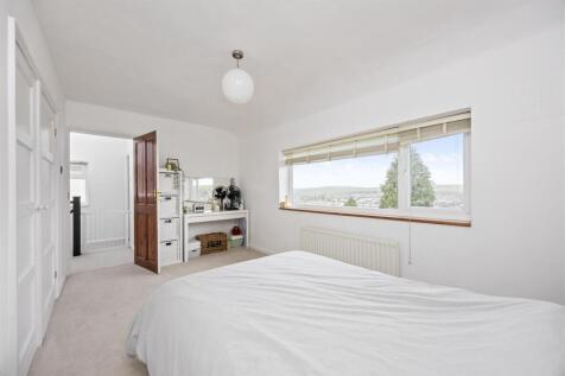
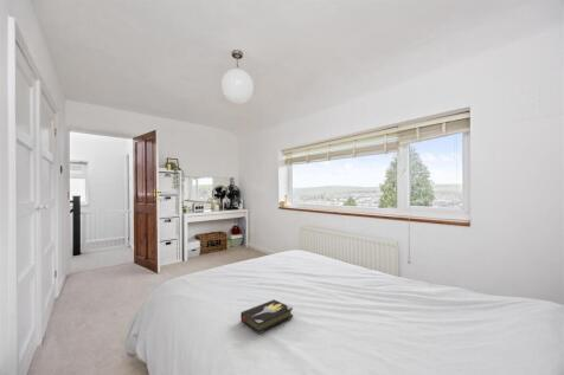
+ hardback book [239,298,294,335]
